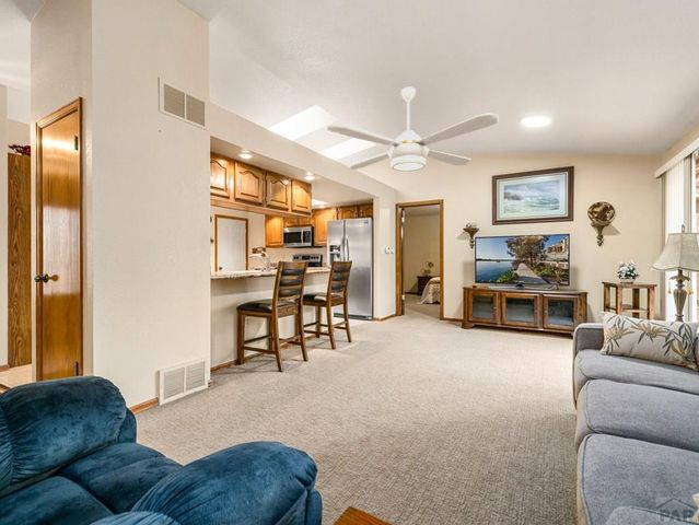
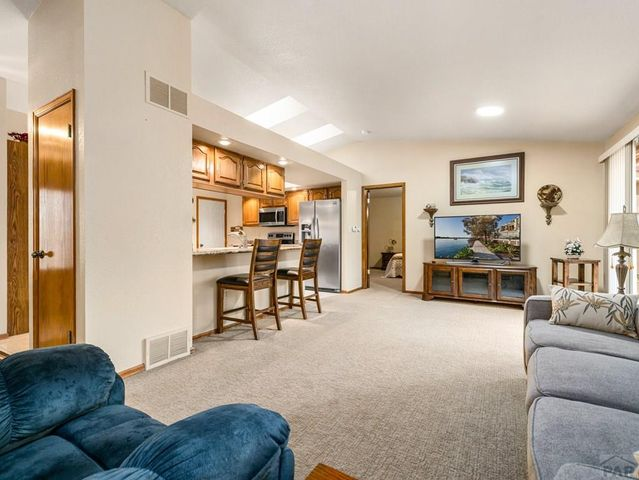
- ceiling fan [325,86,500,173]
